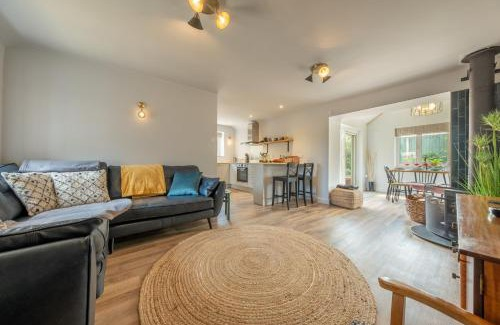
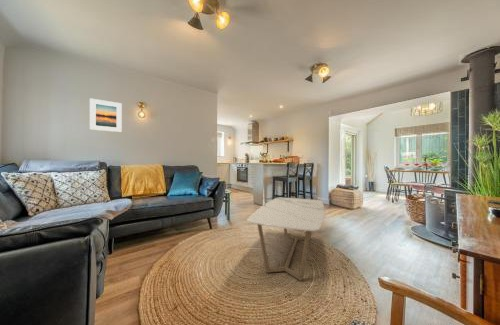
+ coffee table [246,197,325,282]
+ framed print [89,98,123,133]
